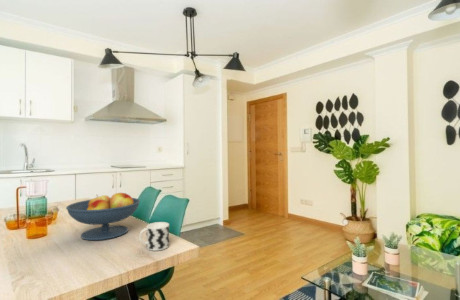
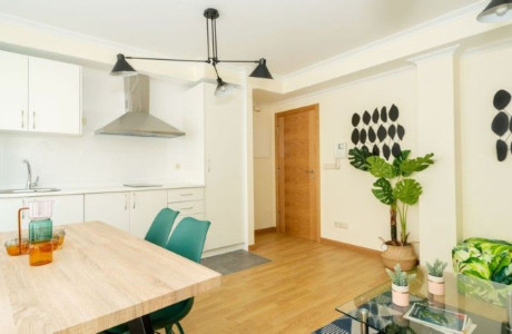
- cup [138,221,170,252]
- fruit bowl [65,192,141,241]
